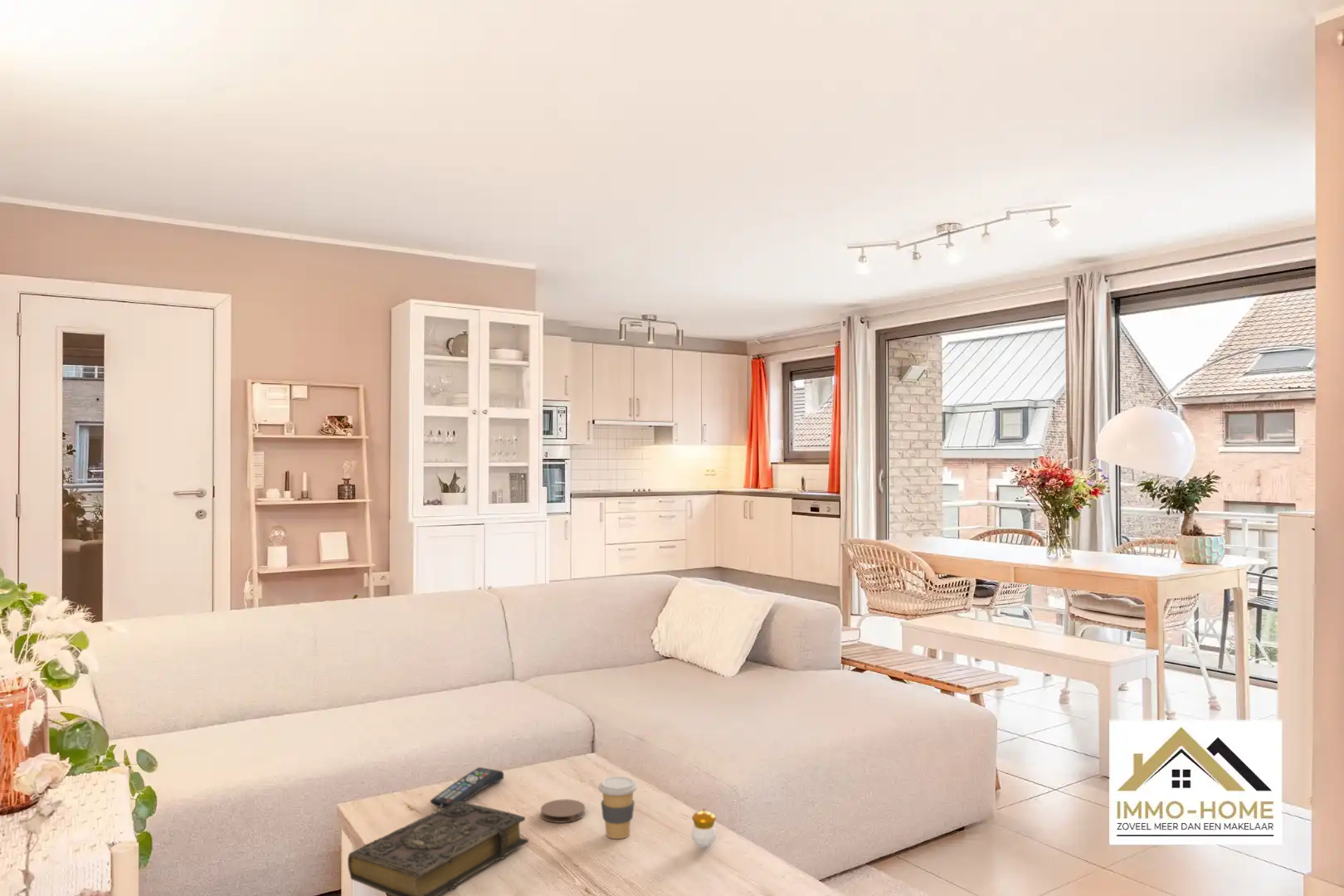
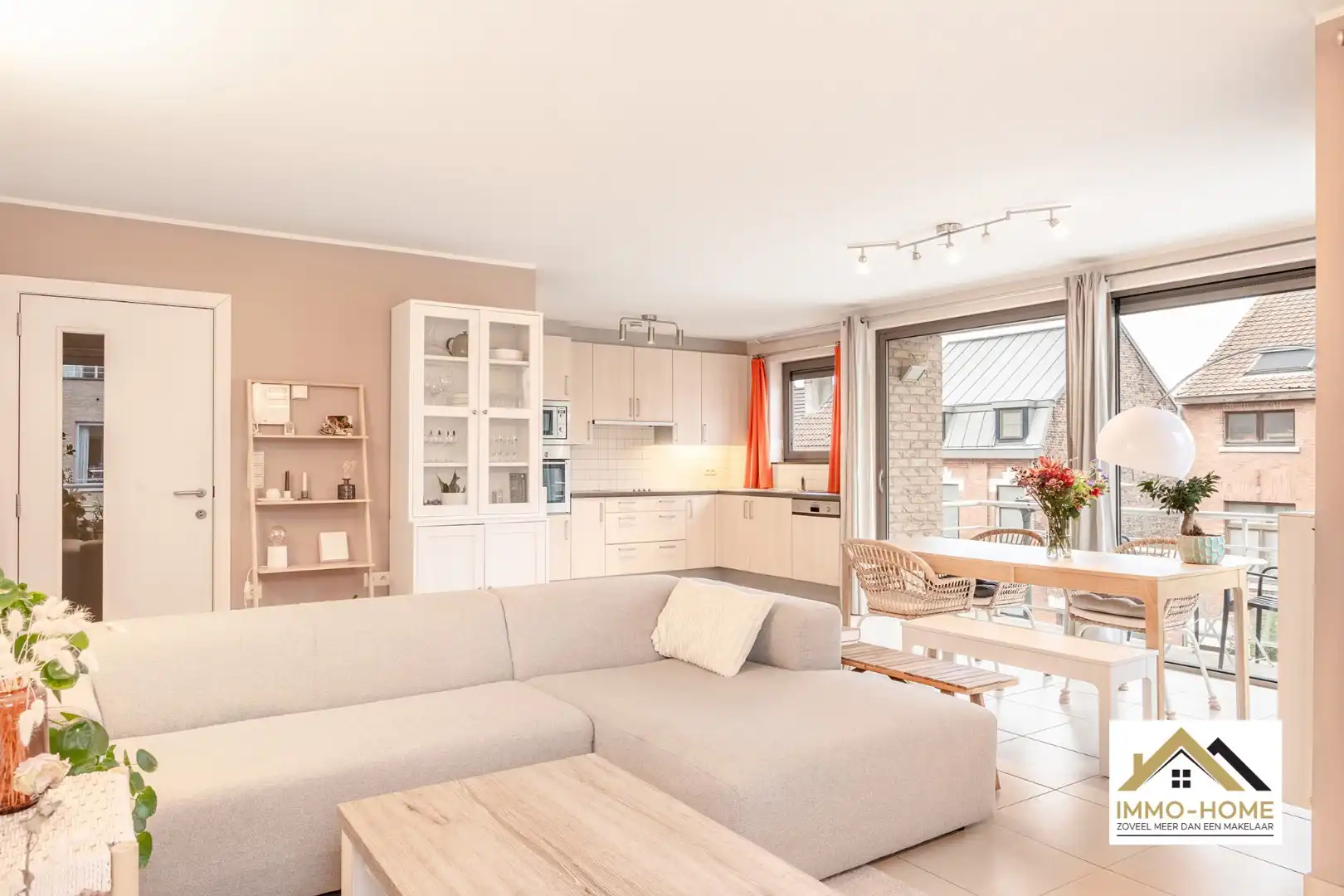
- coaster [540,798,586,824]
- book [347,801,529,896]
- coffee cup [597,776,638,840]
- remote control [429,767,504,809]
- candle [690,806,718,849]
